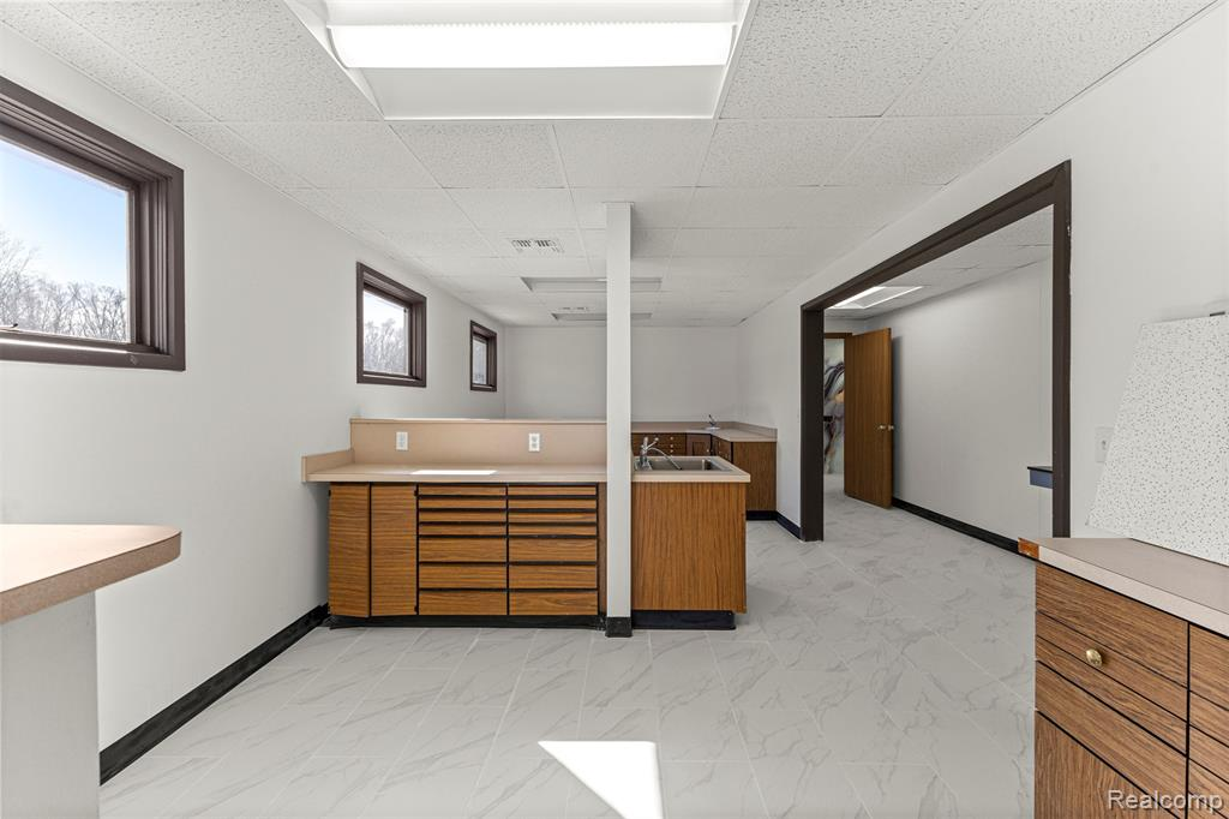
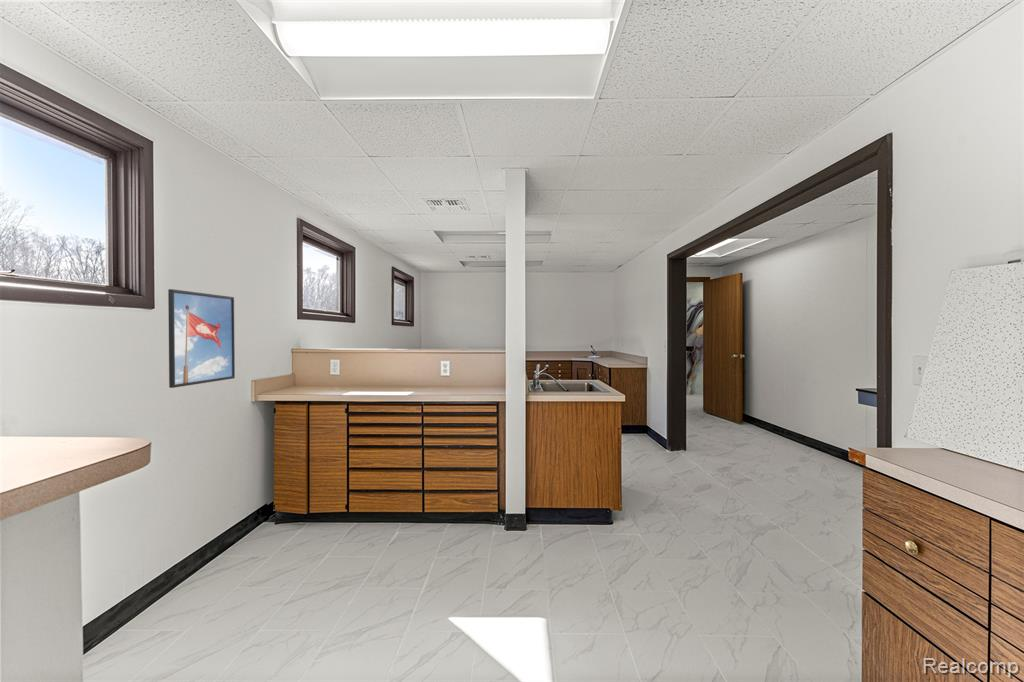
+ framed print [167,288,236,389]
